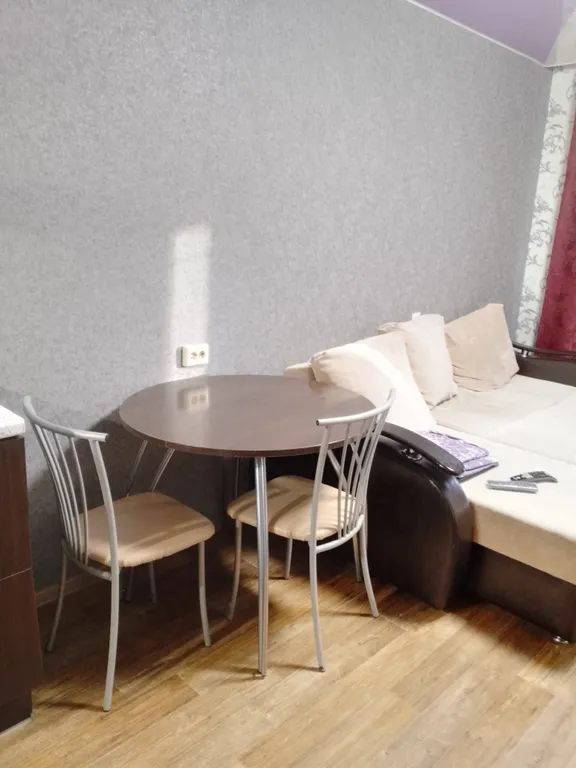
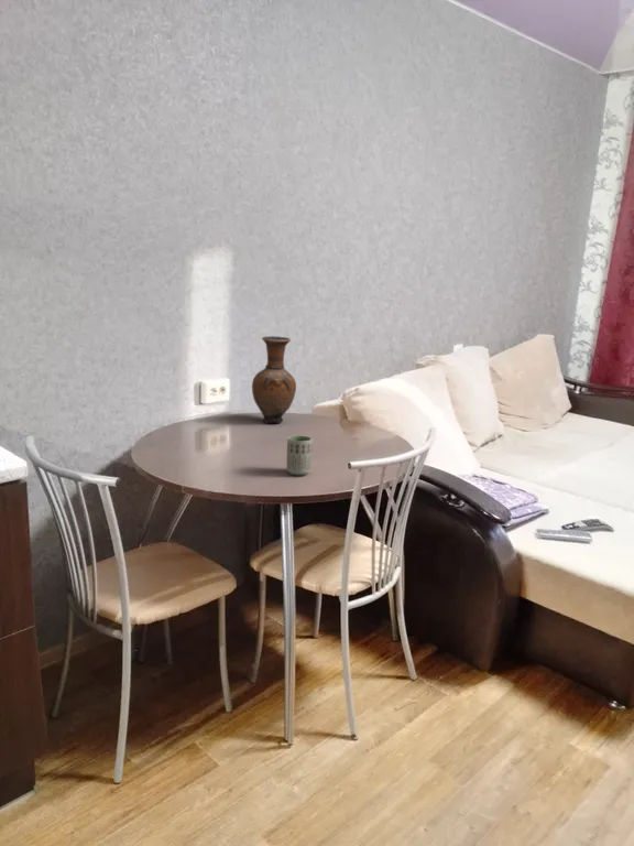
+ vase [251,335,297,424]
+ cup [285,434,314,476]
